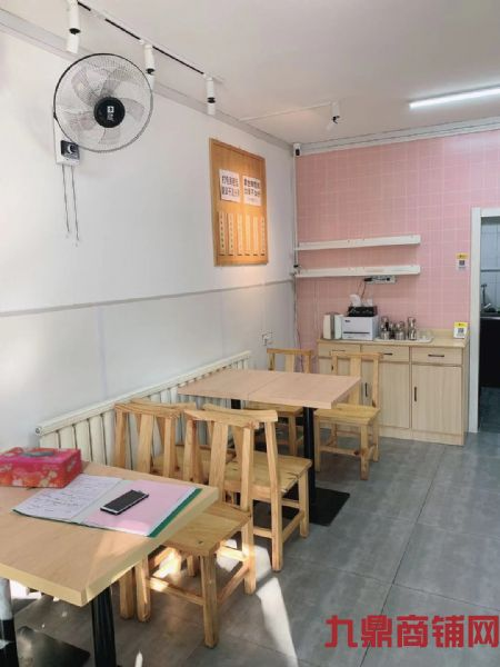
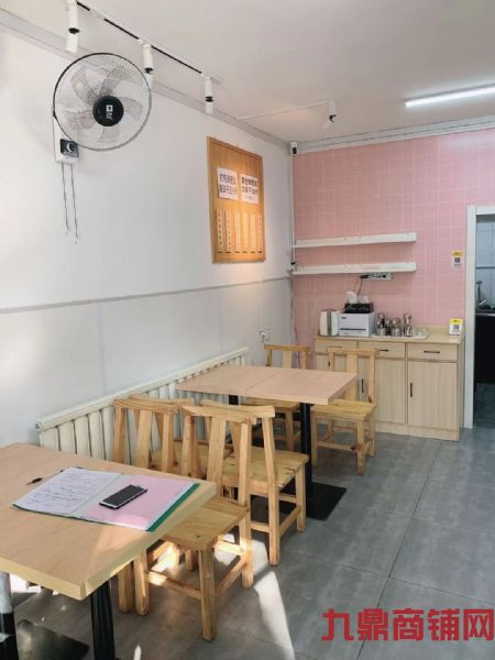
- tissue box [0,446,83,489]
